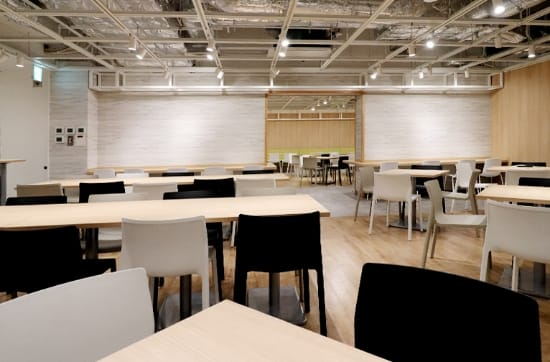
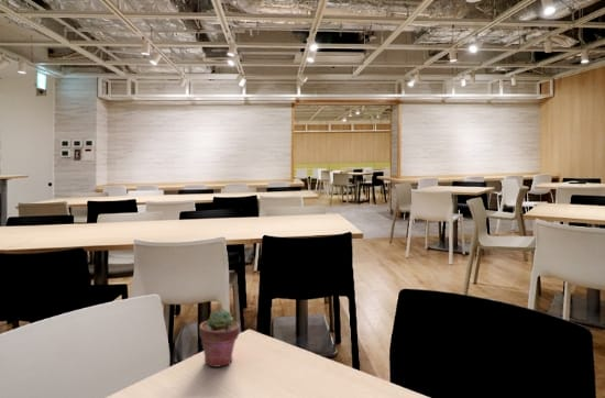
+ potted succulent [198,308,241,368]
